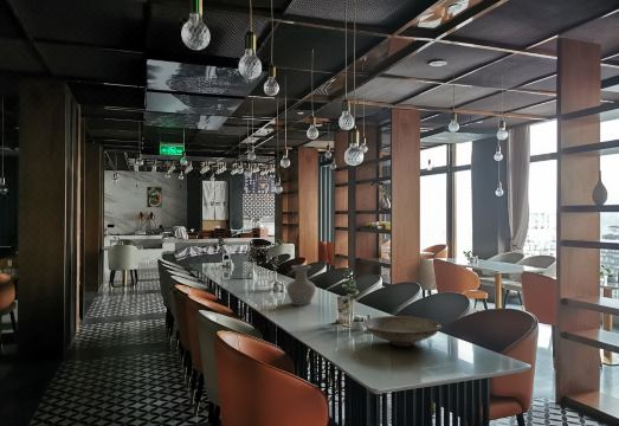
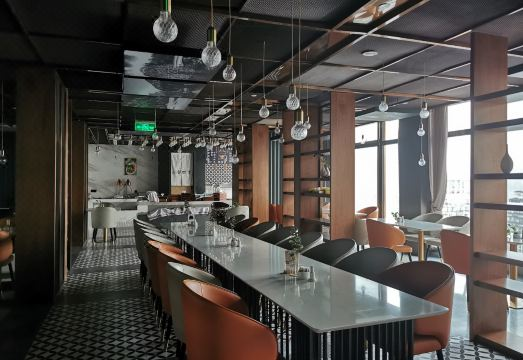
- decorative bowl [362,315,443,348]
- vase [285,264,317,306]
